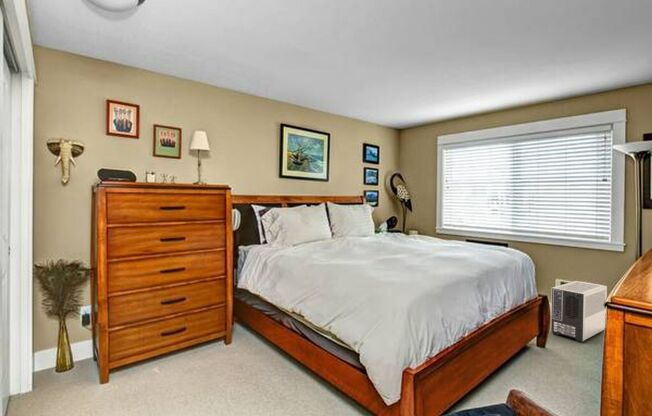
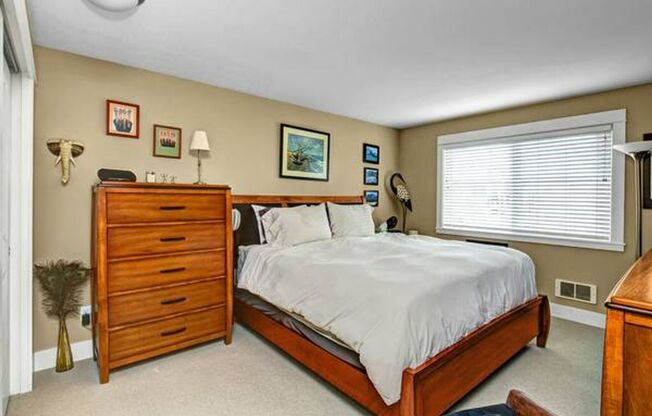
- air purifier [550,280,608,343]
